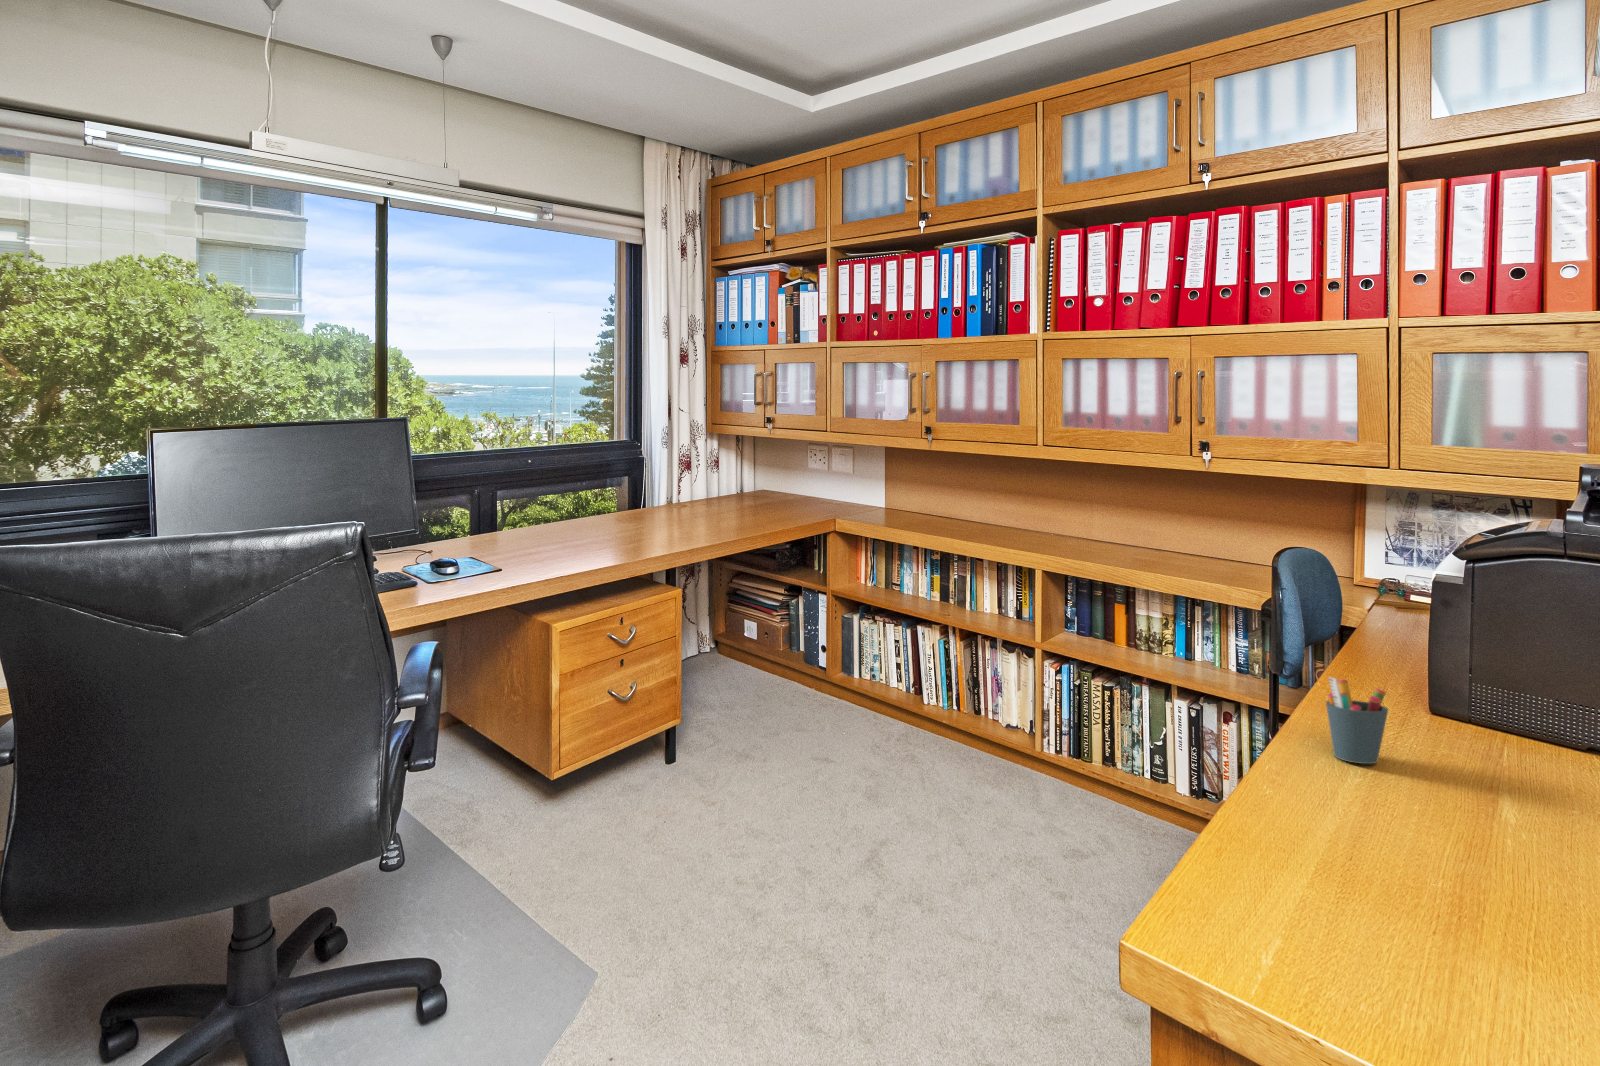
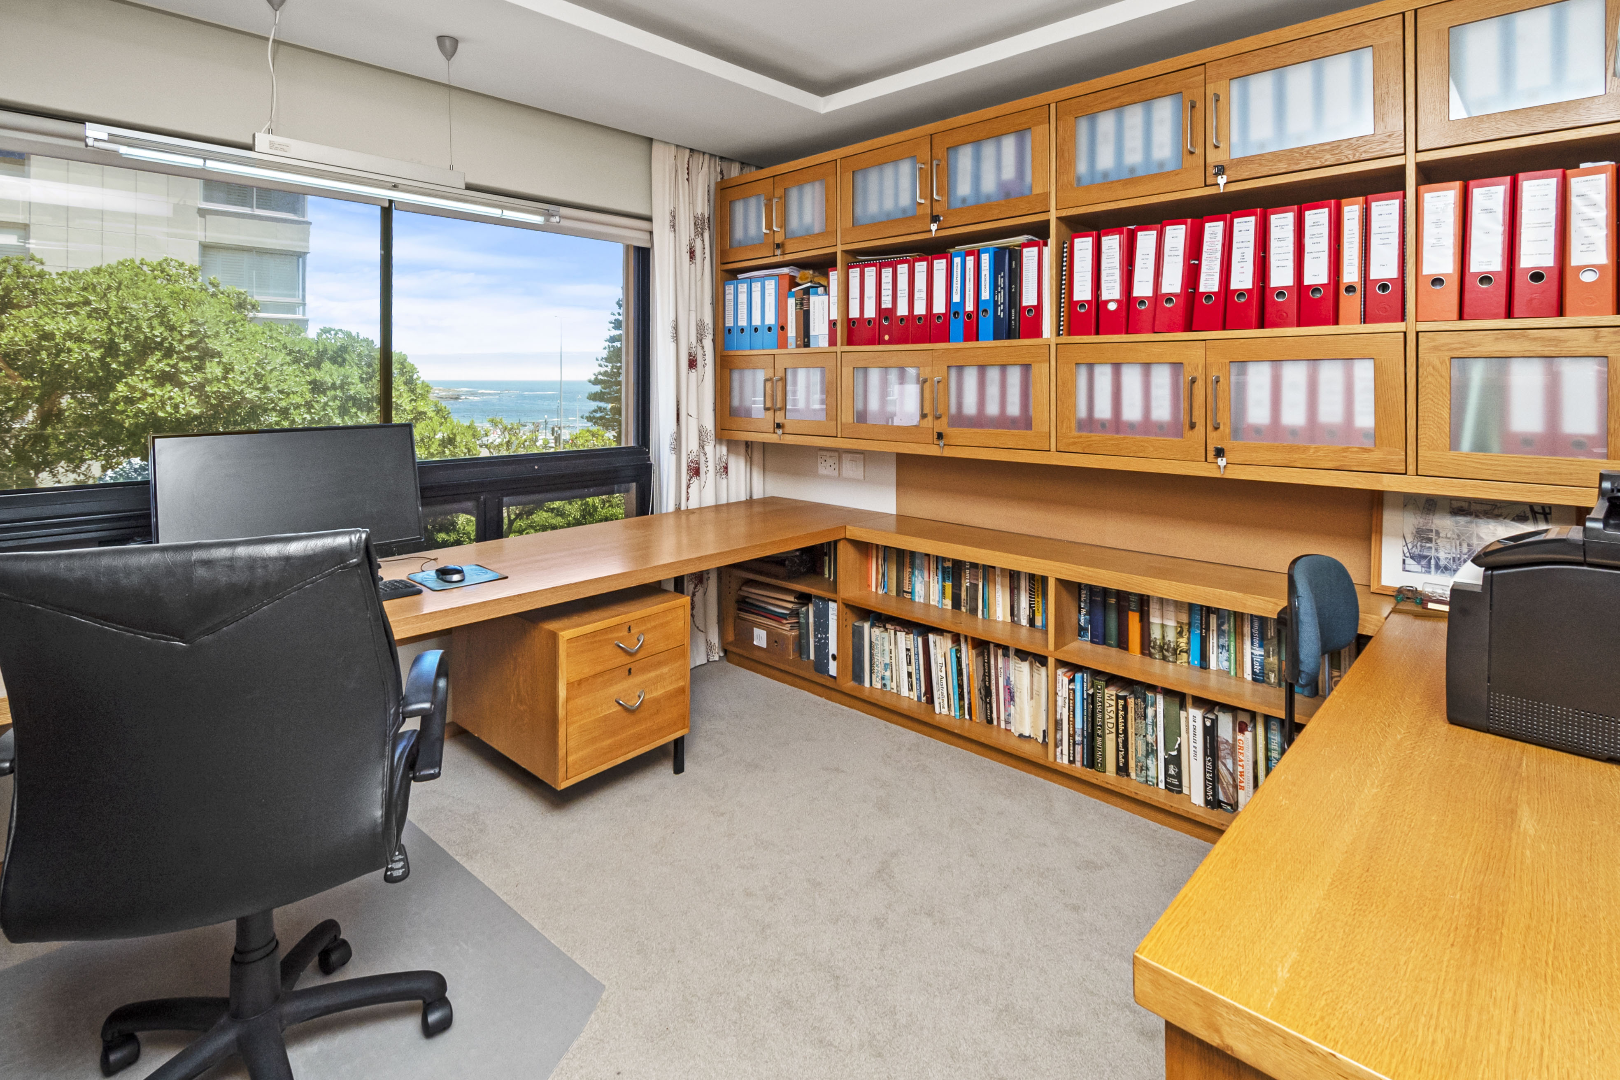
- pen holder [1326,677,1389,764]
